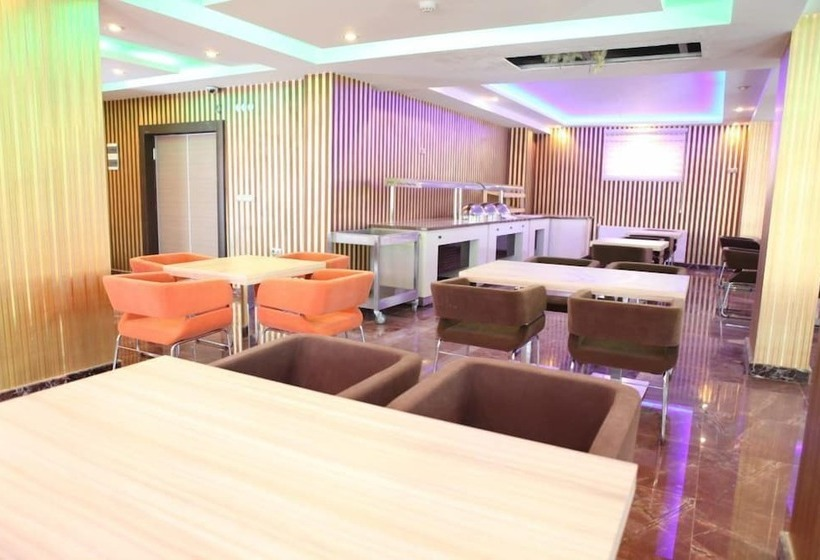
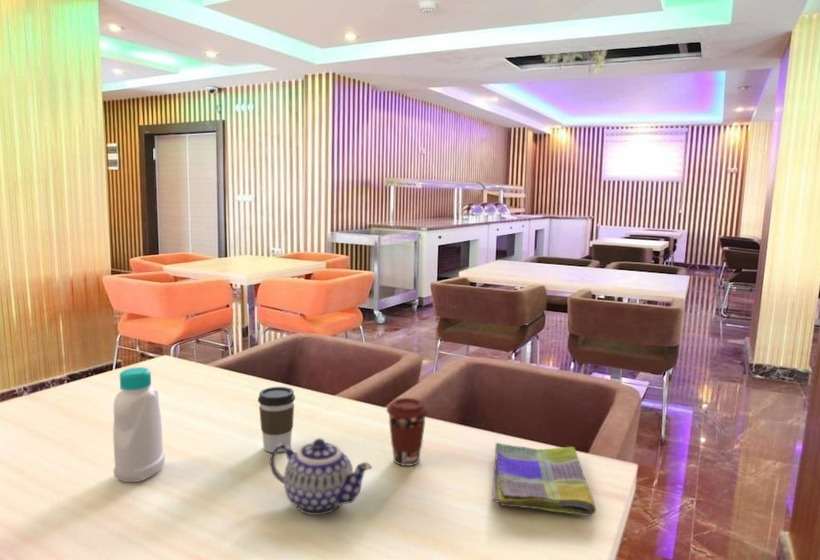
+ coffee cup [257,386,296,453]
+ teapot [269,438,373,516]
+ bottle [112,366,166,483]
+ dish towel [491,442,597,517]
+ coffee cup [386,397,429,467]
